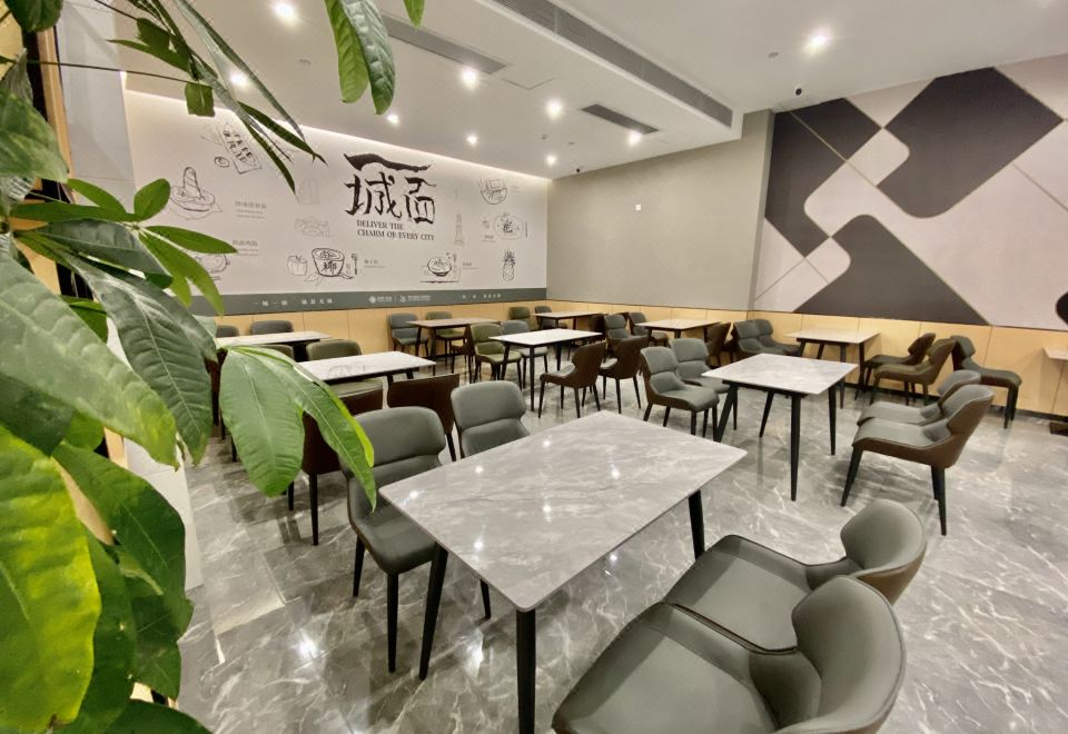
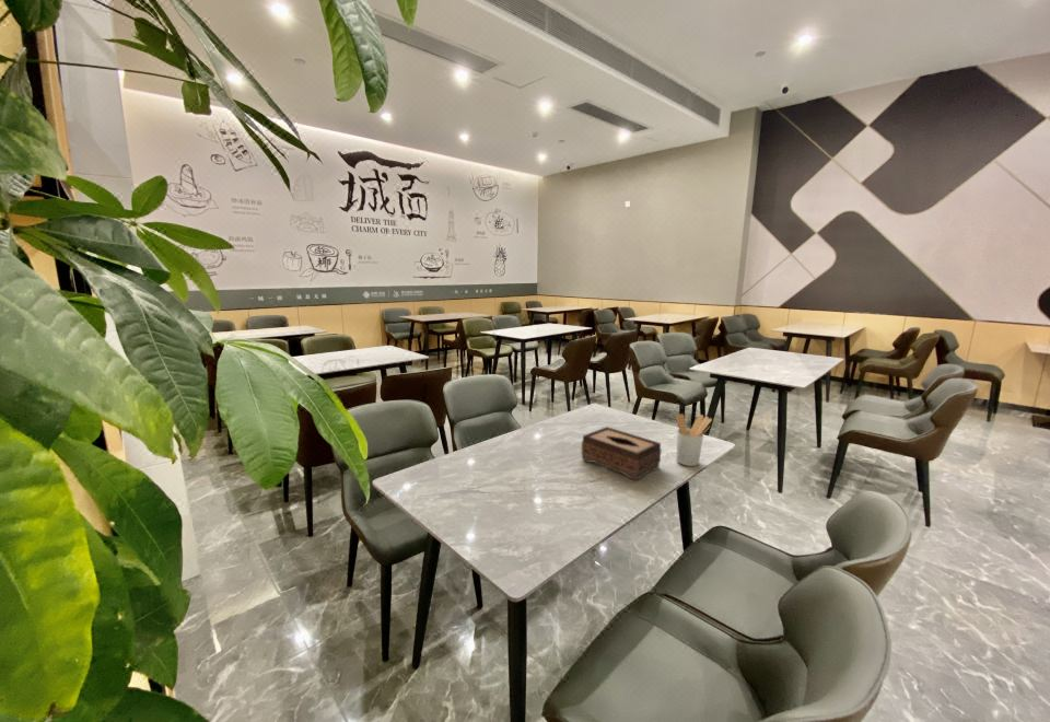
+ tissue box [580,426,663,481]
+ utensil holder [675,412,713,467]
